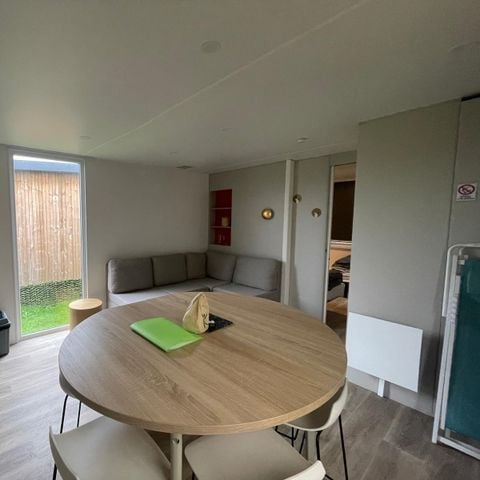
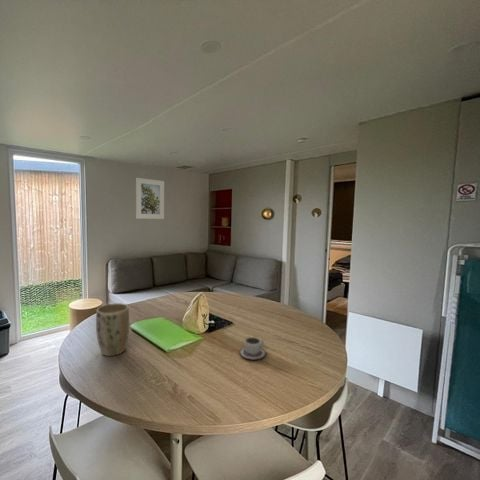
+ cup [238,336,267,361]
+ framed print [135,177,165,220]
+ plant pot [95,302,130,357]
